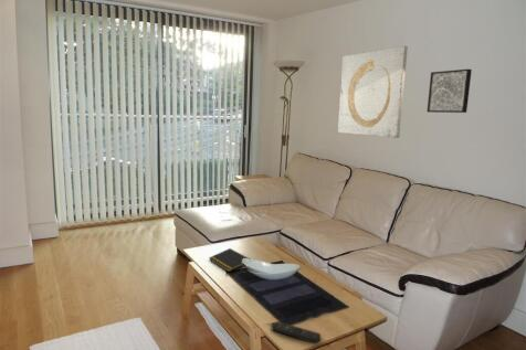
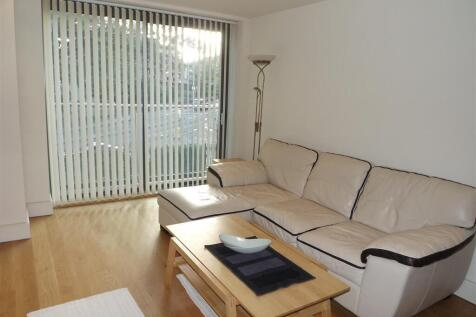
- notepad [208,247,251,273]
- wall art [337,45,409,139]
- remote control [271,320,322,344]
- wall art [427,68,473,114]
